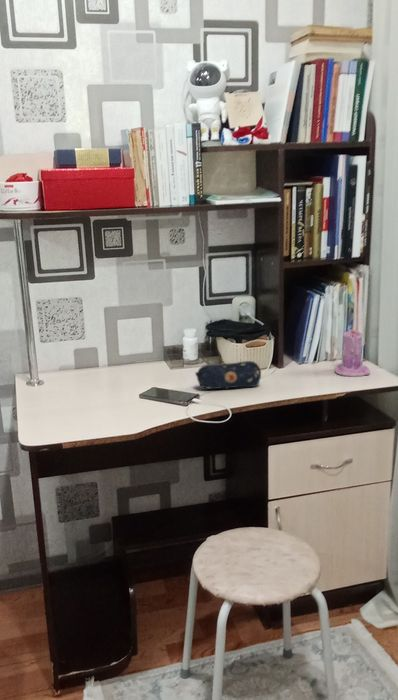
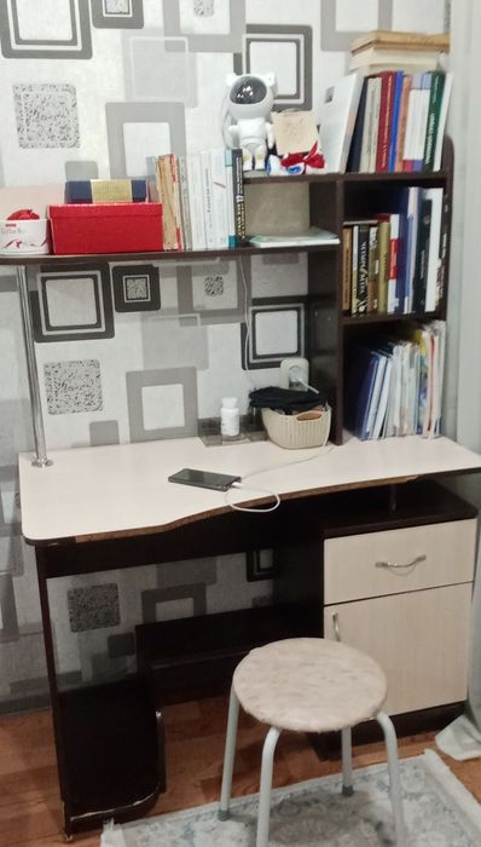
- candle [334,325,371,378]
- pencil case [194,360,262,390]
